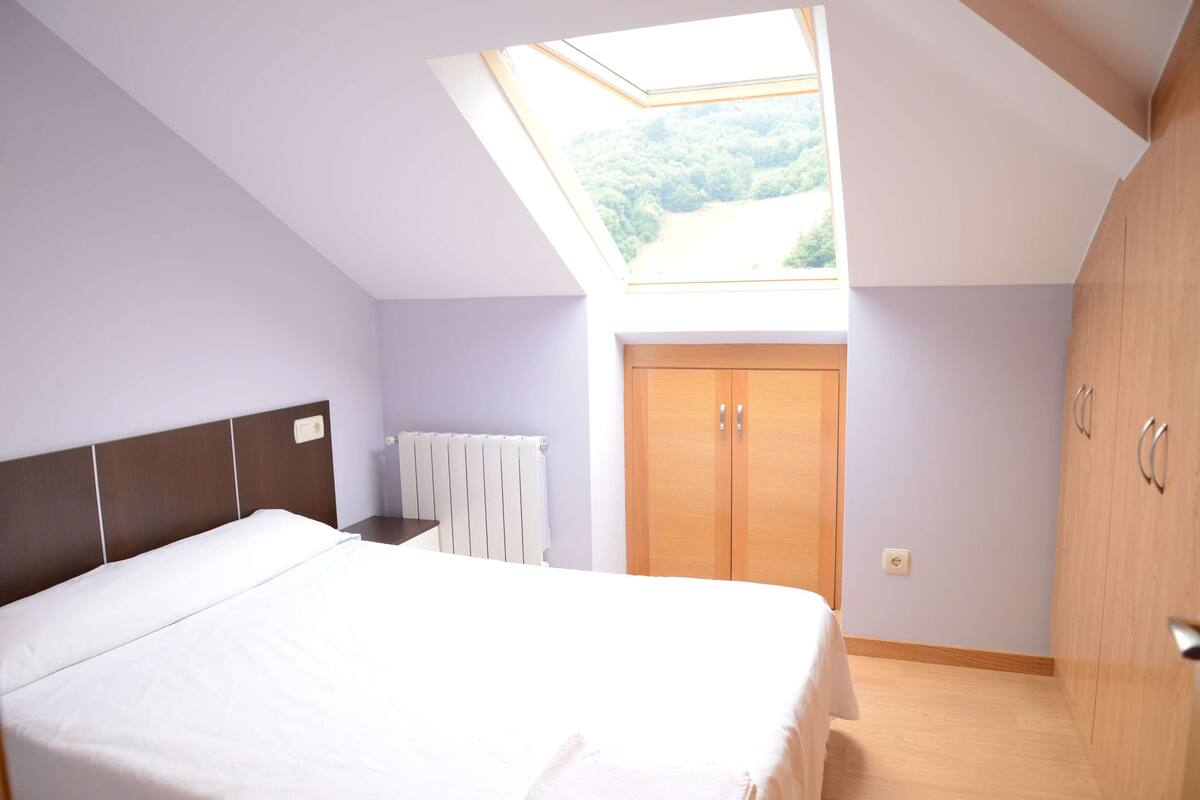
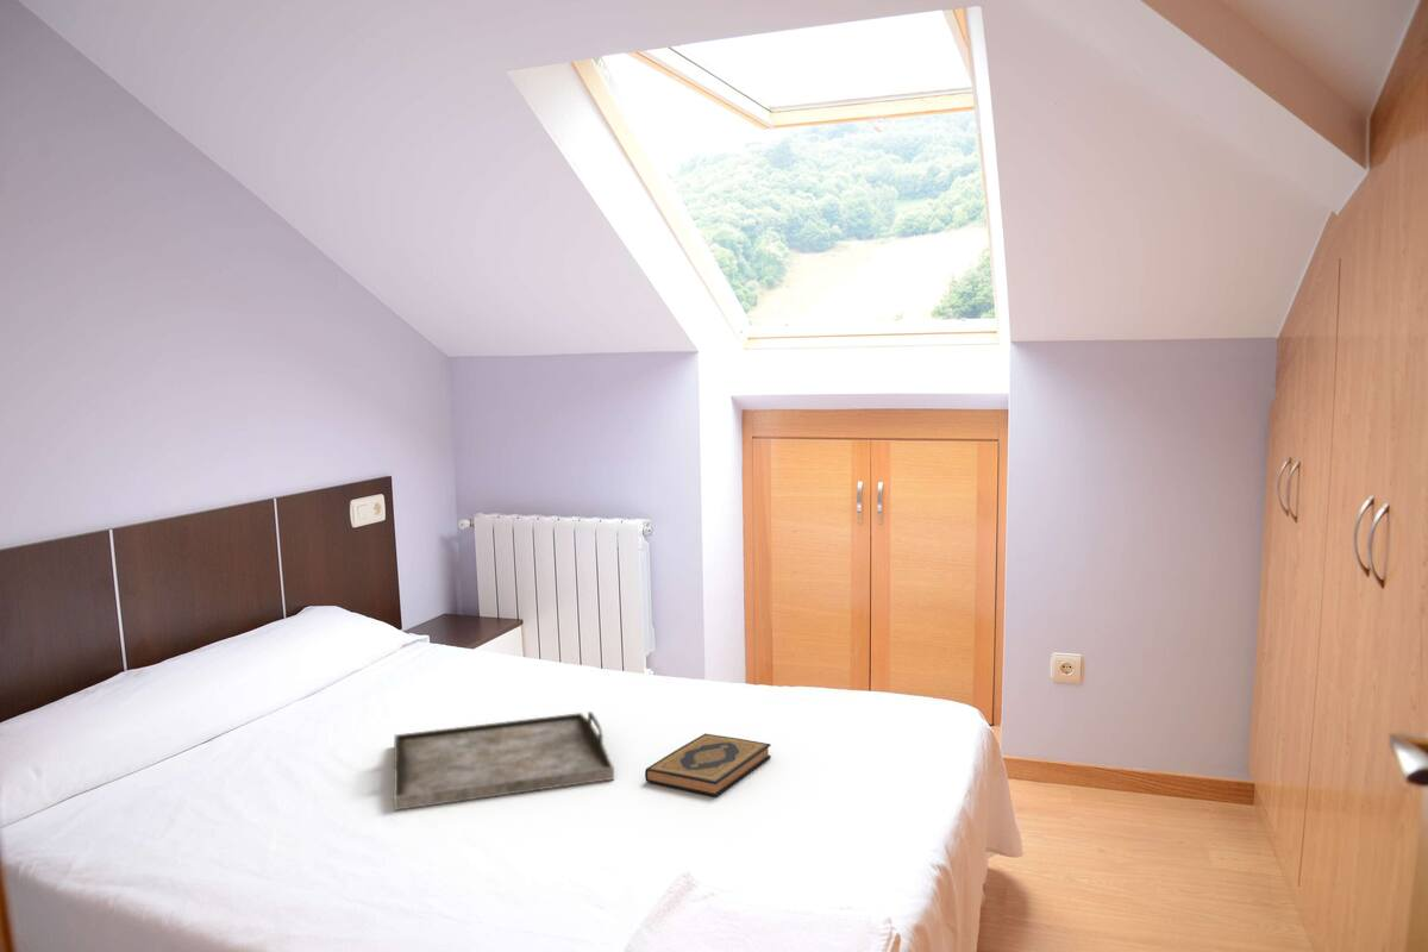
+ hardback book [644,733,772,798]
+ serving tray [393,710,615,812]
